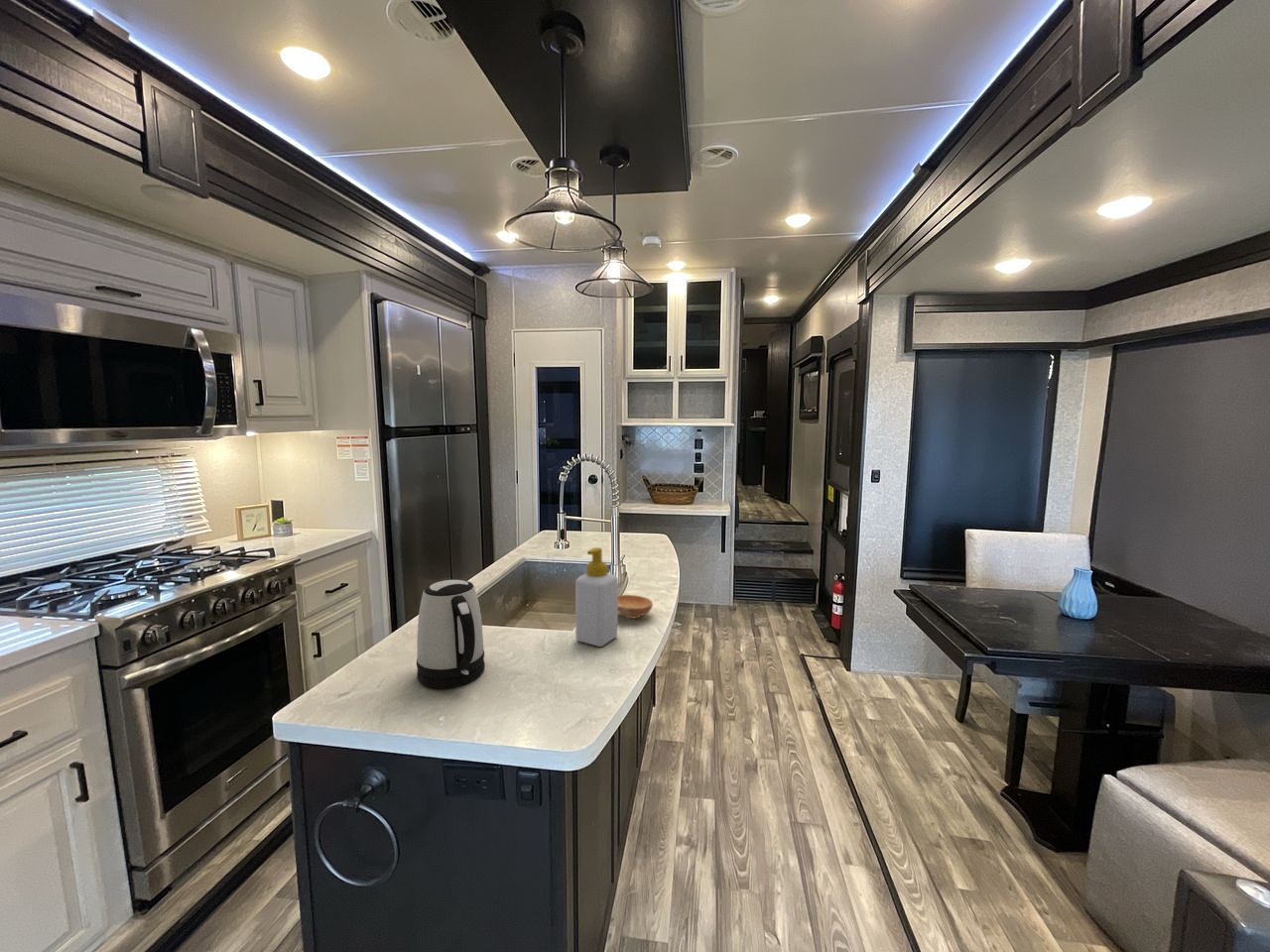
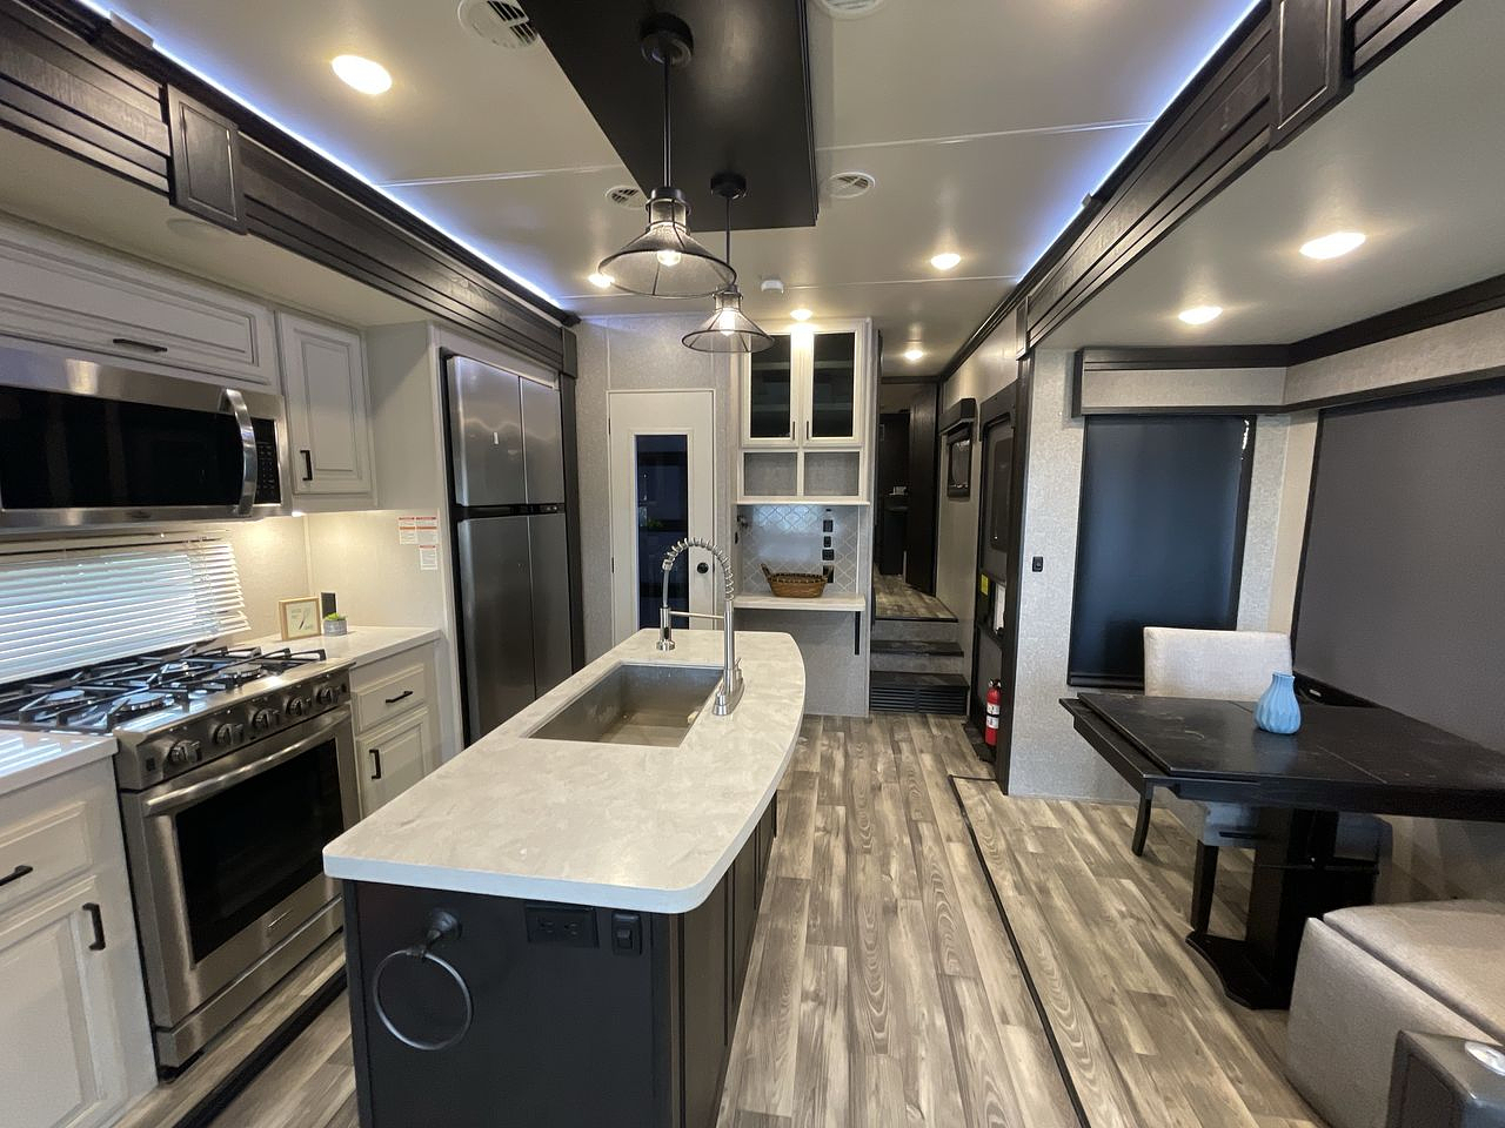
- soap bottle [574,546,619,648]
- bowl [617,594,654,620]
- kettle [416,579,486,689]
